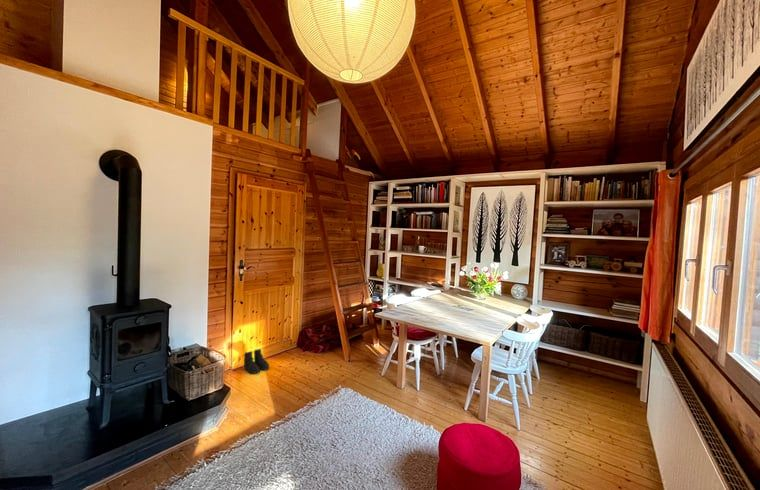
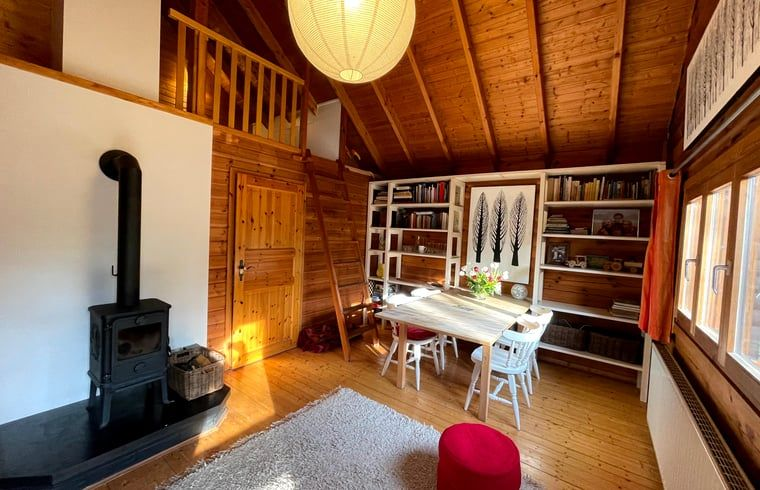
- boots [243,348,270,375]
